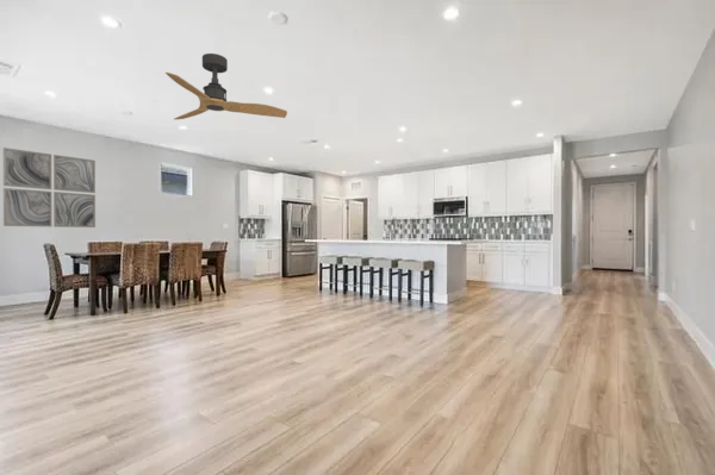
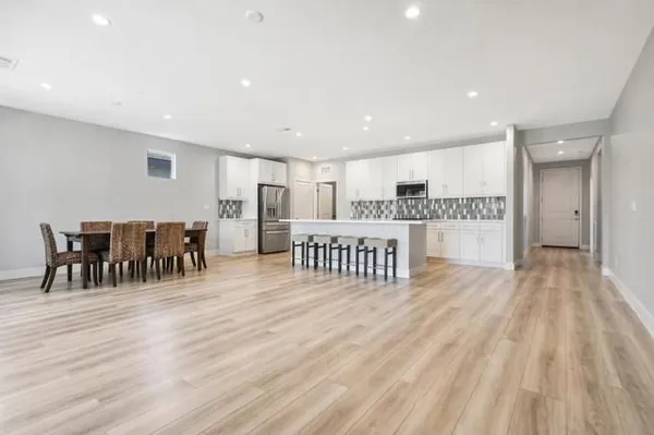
- ceiling fan [164,52,288,120]
- wall art [2,146,97,229]
